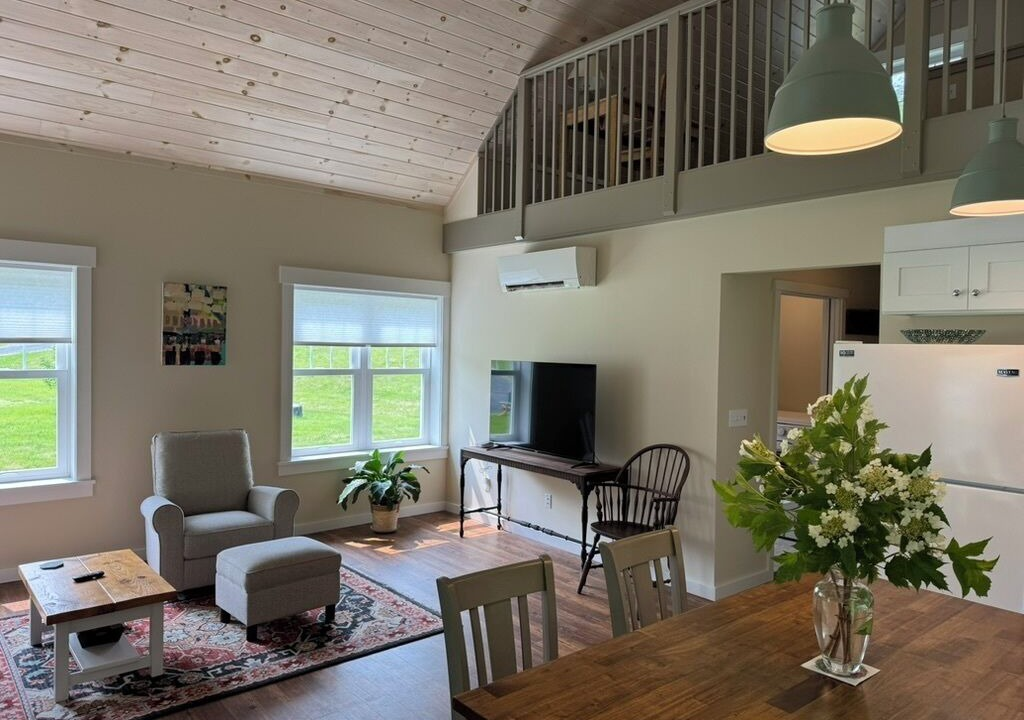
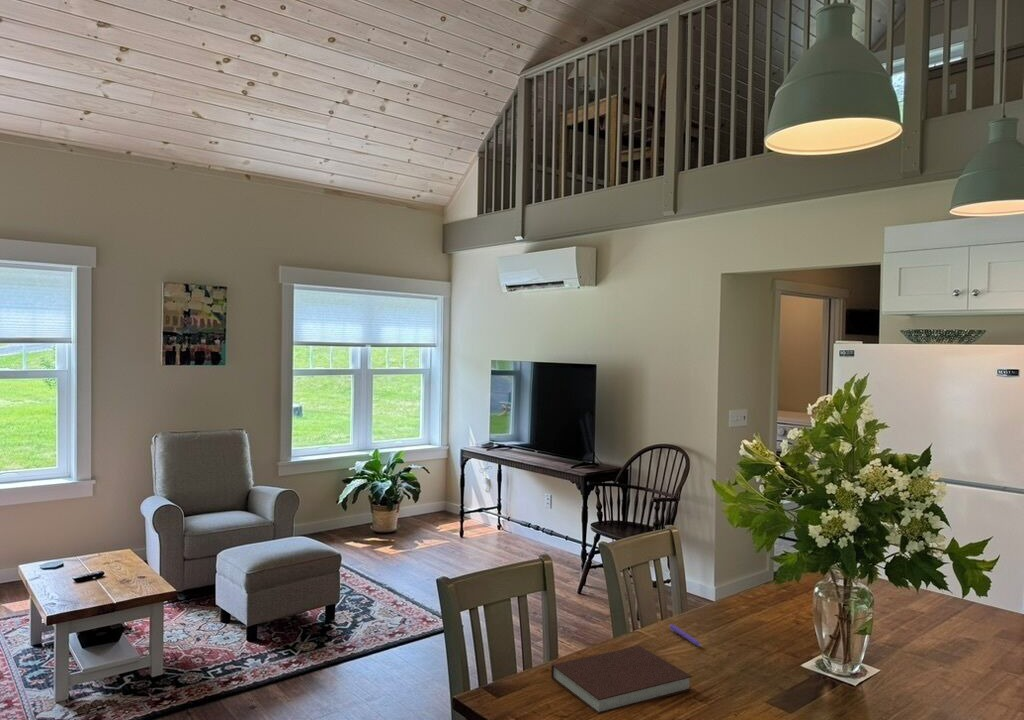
+ pen [669,623,703,648]
+ notebook [550,645,693,715]
